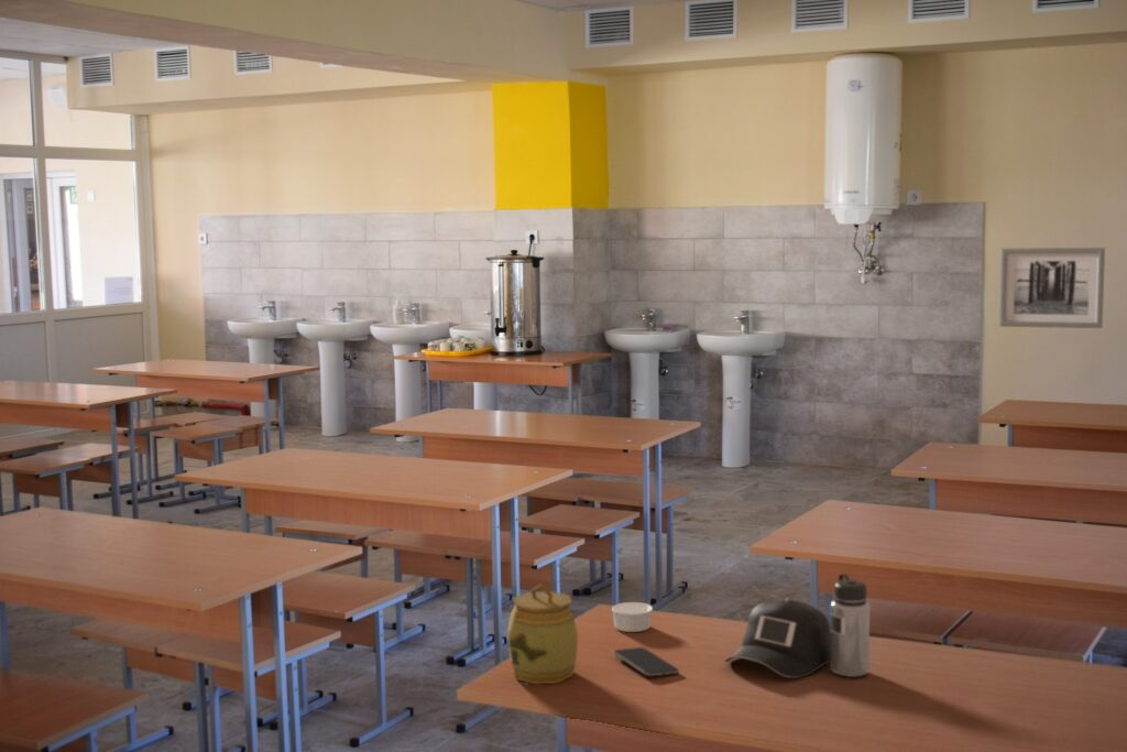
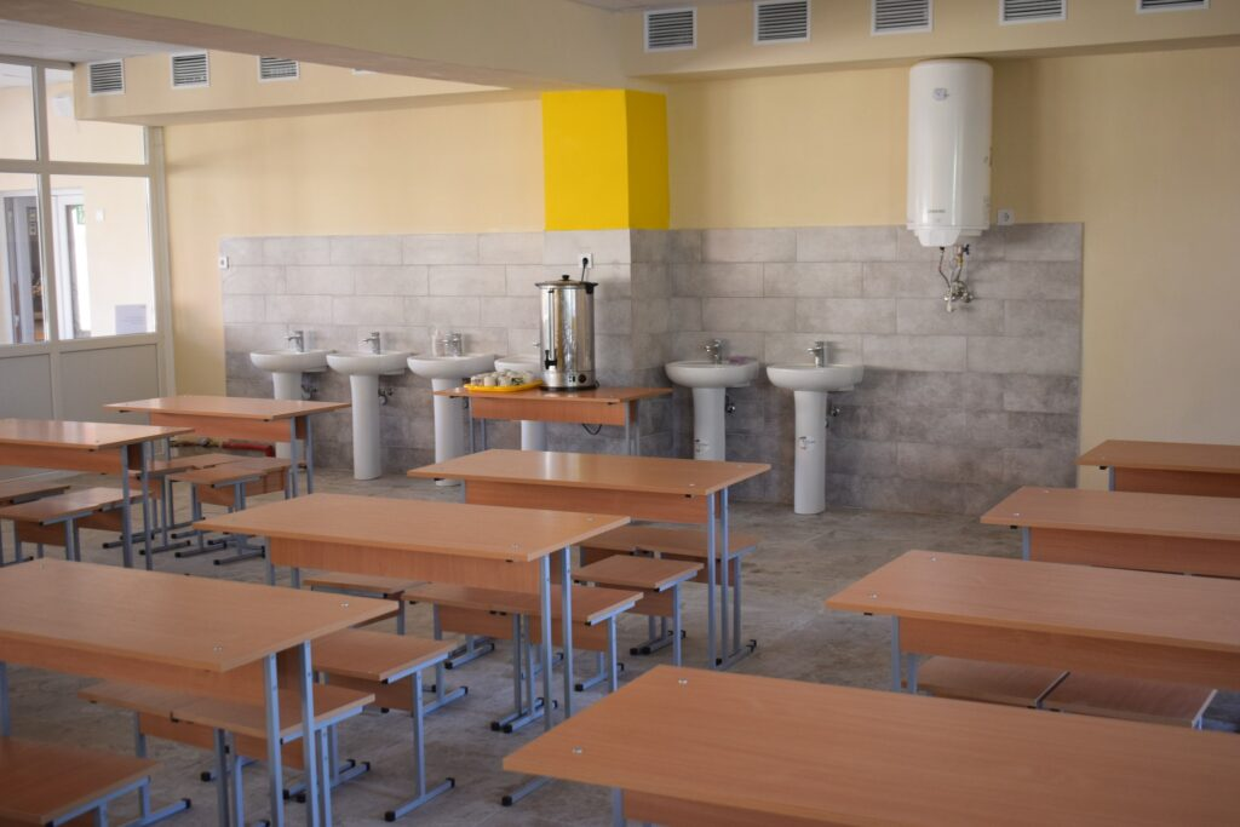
- wall art [998,247,1106,329]
- smartphone [612,646,680,677]
- water bottle [723,573,871,679]
- ramekin [611,601,654,633]
- jar [506,582,579,686]
